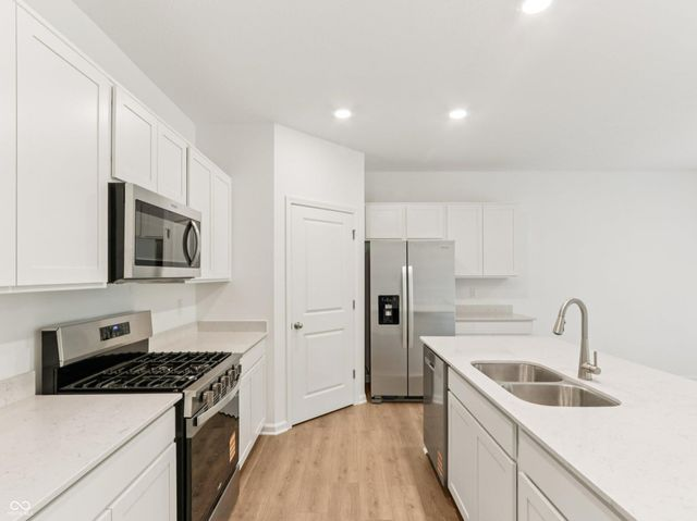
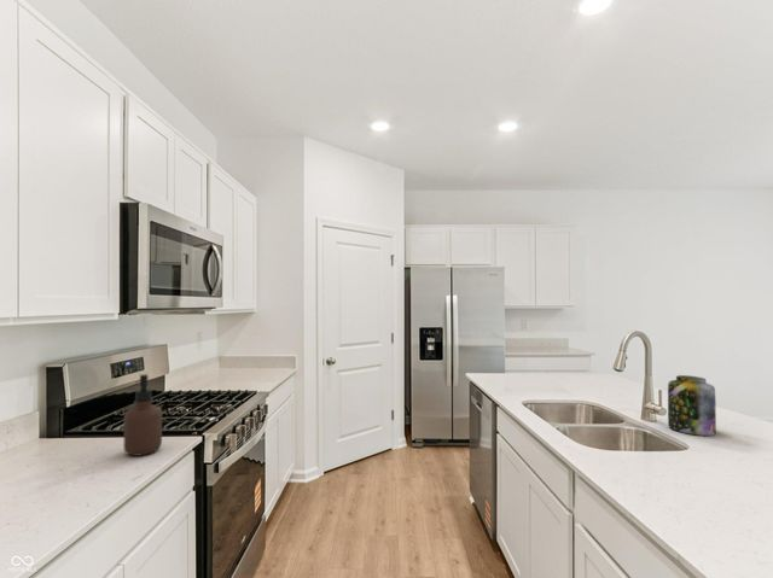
+ jar [667,374,717,437]
+ soap dispenser [122,373,163,457]
